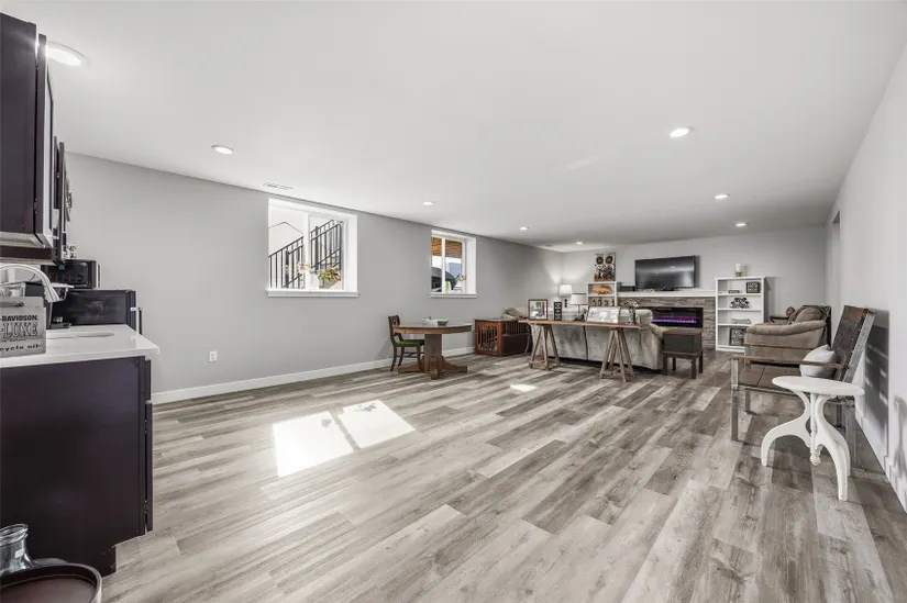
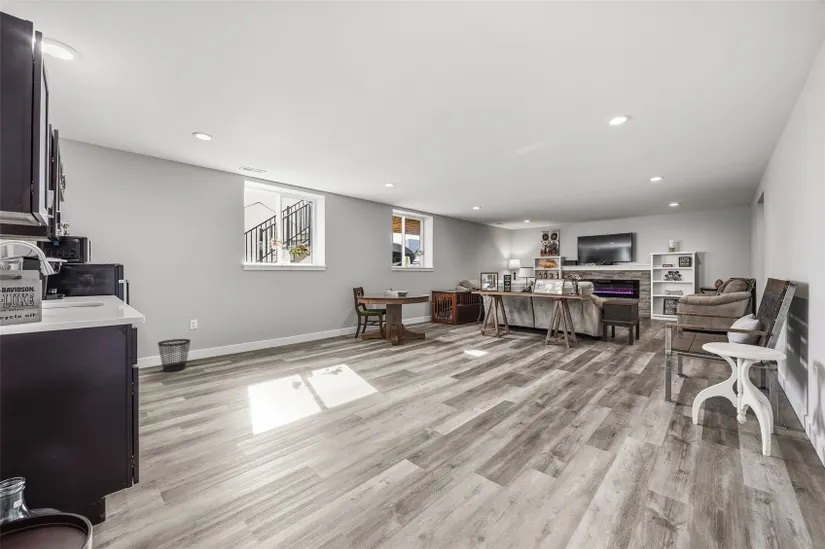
+ wastebasket [157,338,191,372]
